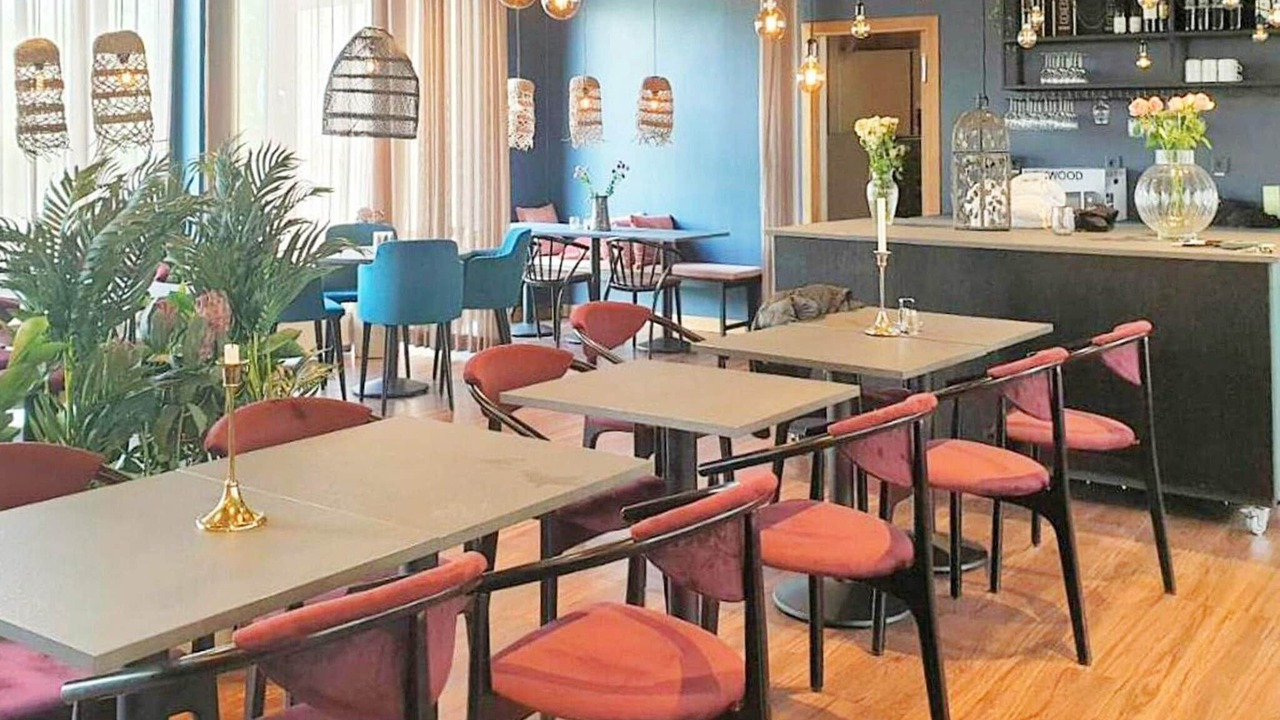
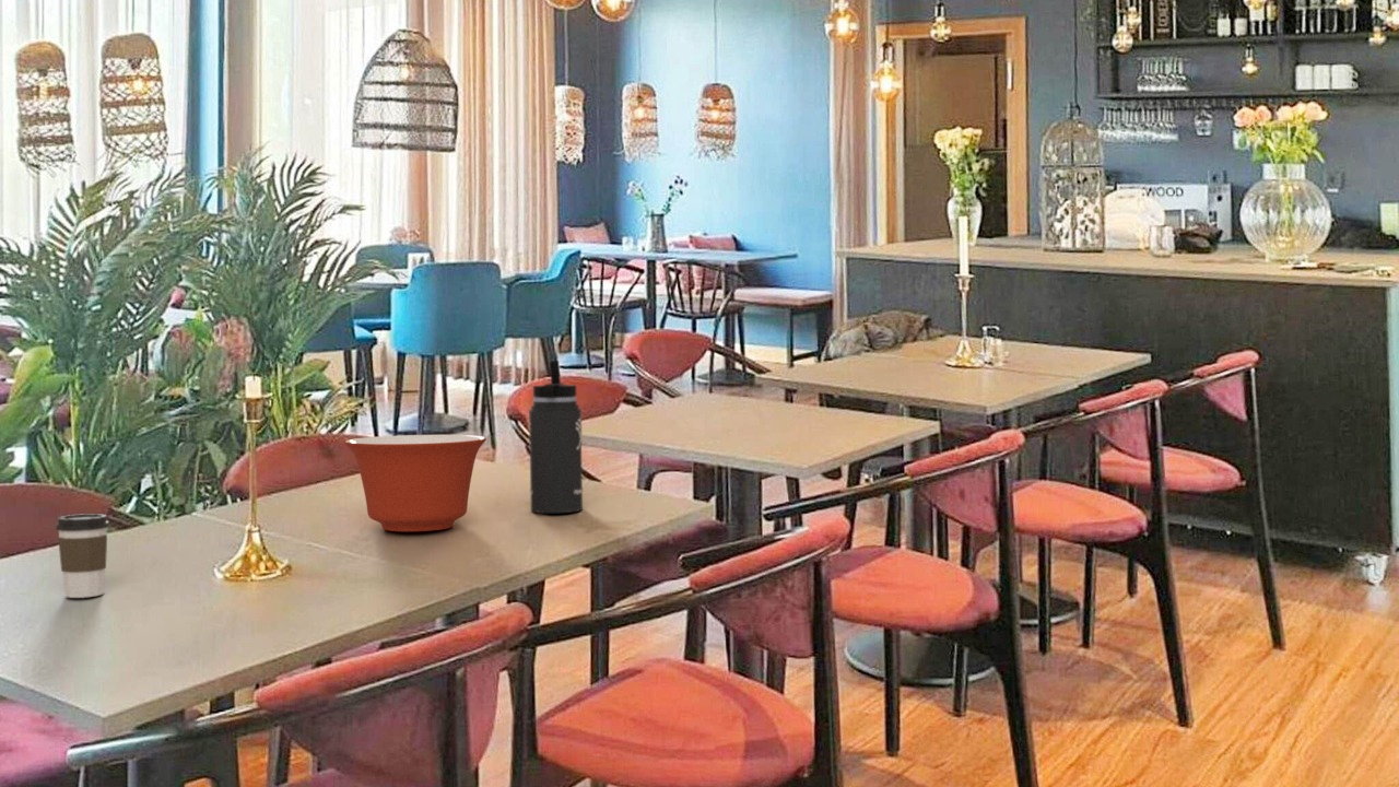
+ mixing bowl [344,434,487,532]
+ thermos bottle [528,360,584,514]
+ coffee cup [55,513,109,599]
